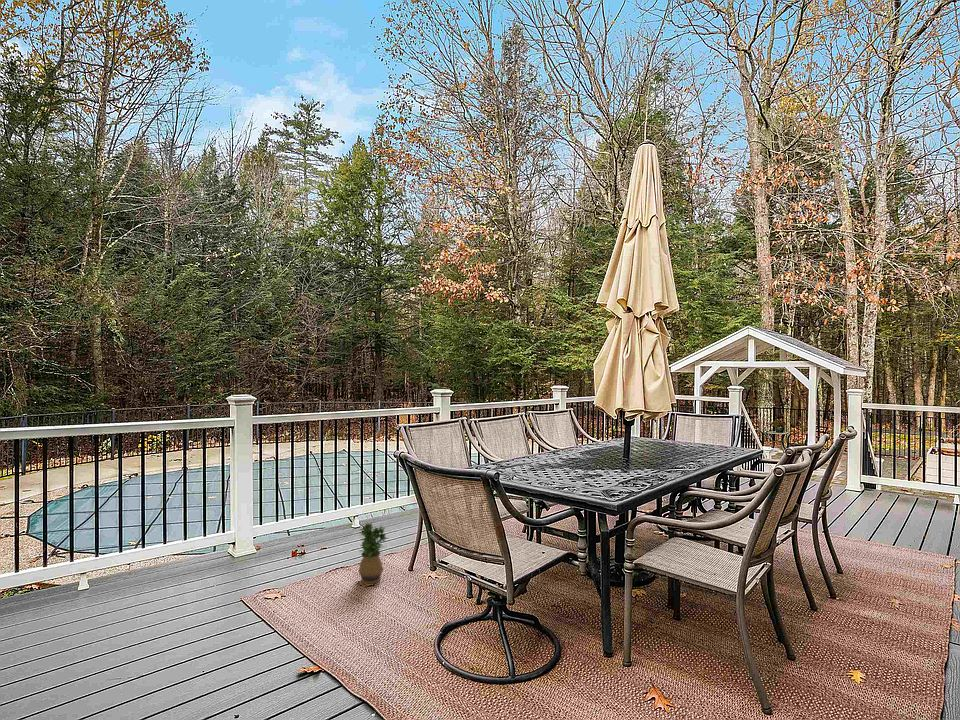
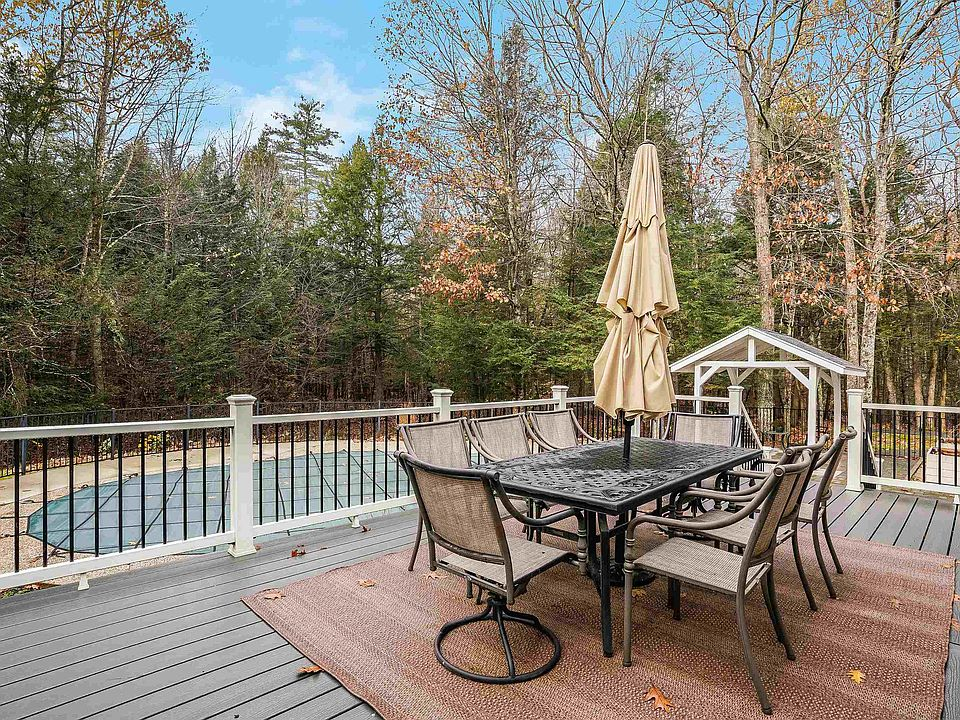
- potted plant [357,522,389,584]
